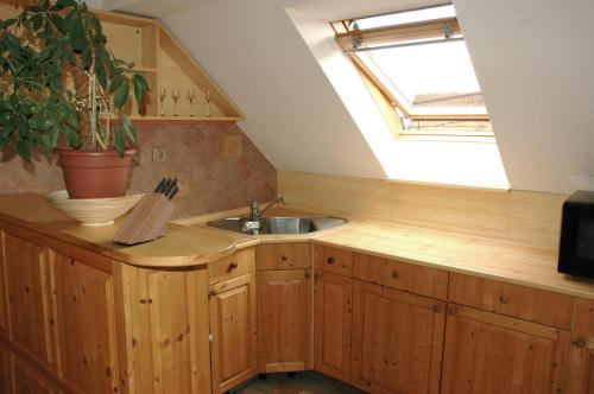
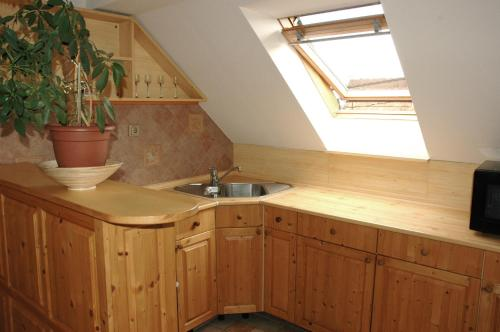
- knife block [109,176,179,246]
